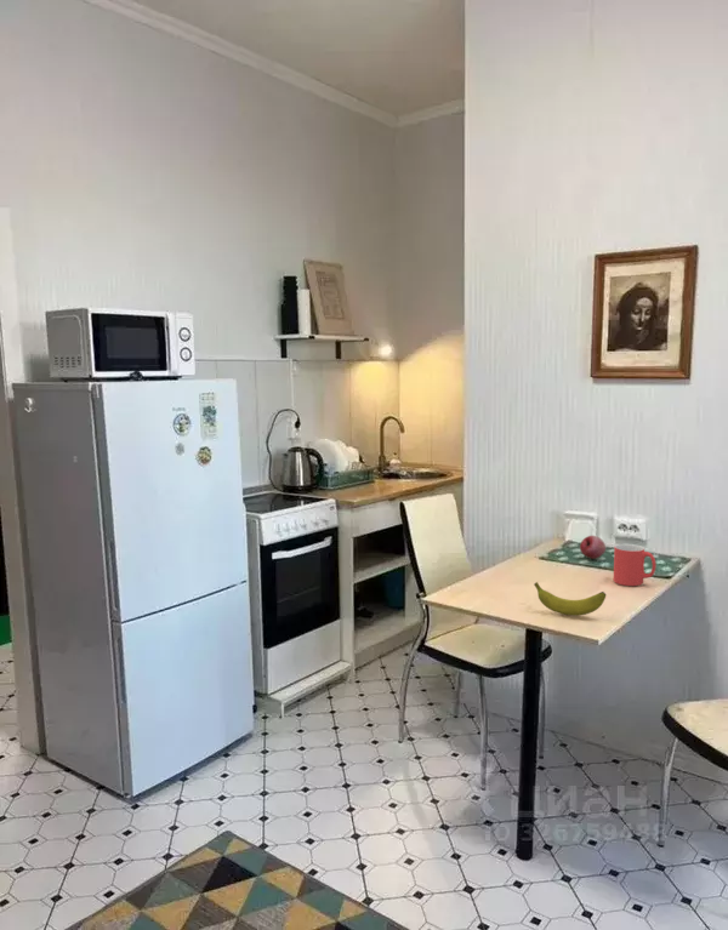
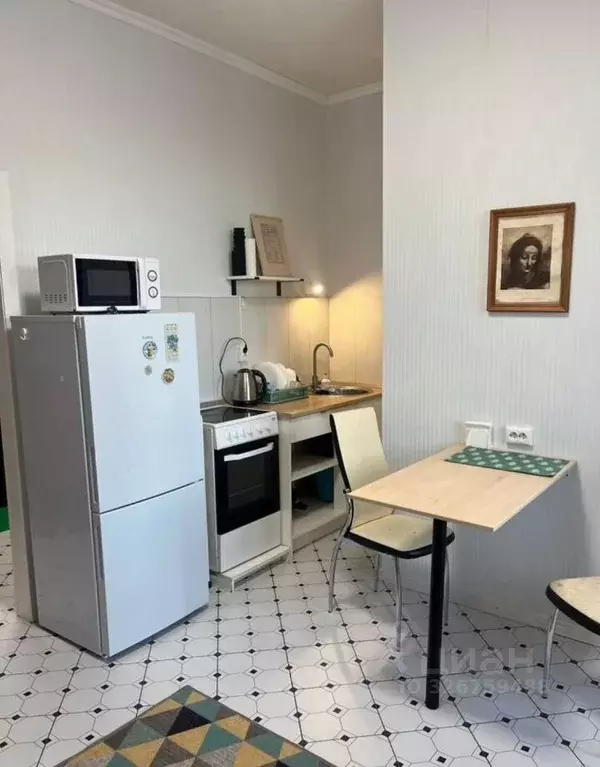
- fruit [579,535,607,560]
- banana [533,581,608,617]
- mug [613,543,656,587]
